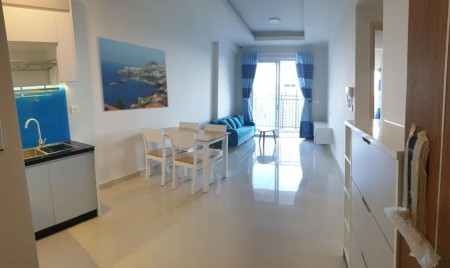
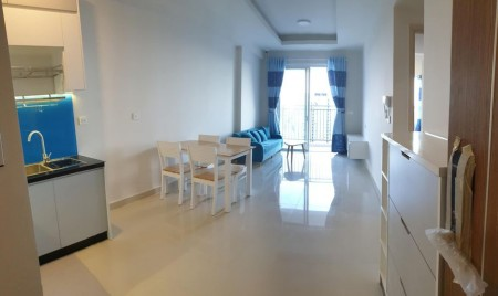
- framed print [95,36,169,113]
